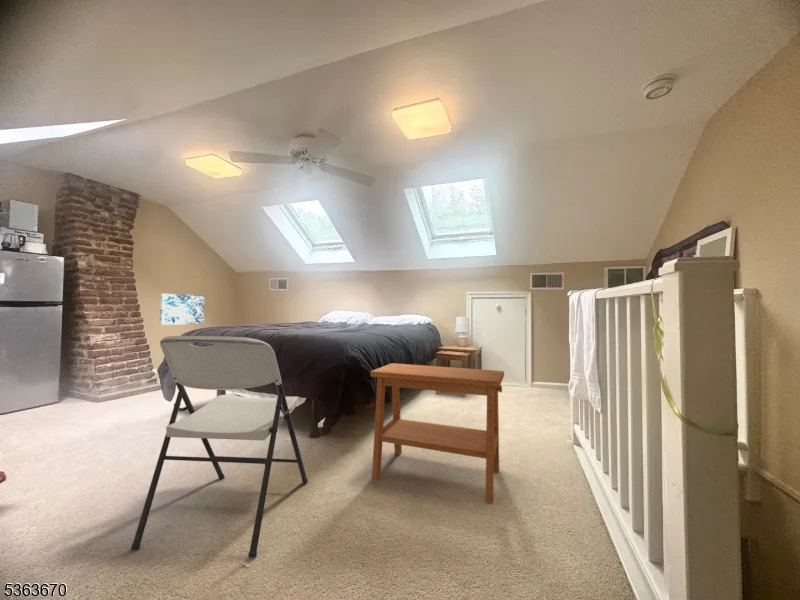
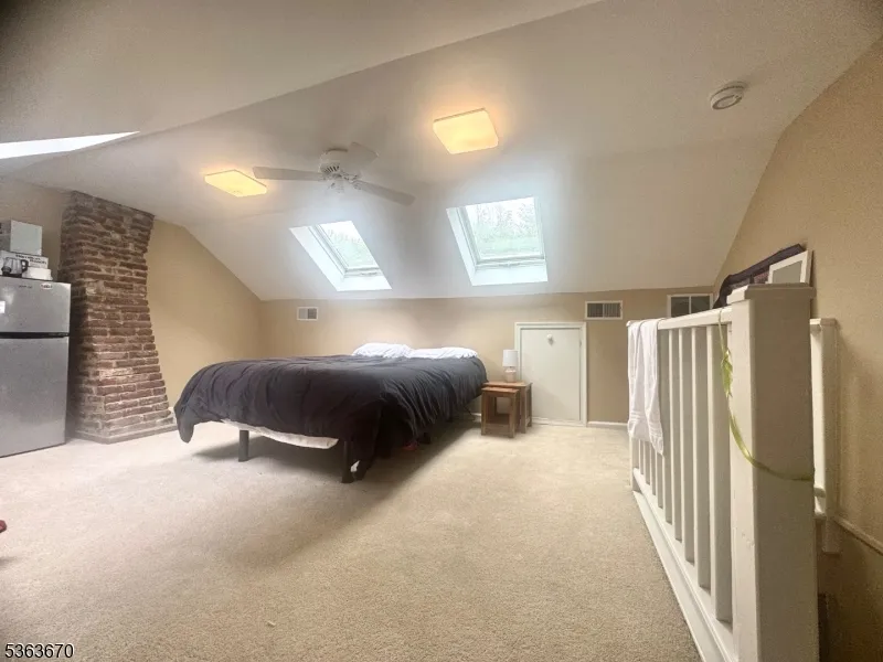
- side table [370,362,505,505]
- chair [130,335,309,558]
- wall art [159,293,205,326]
